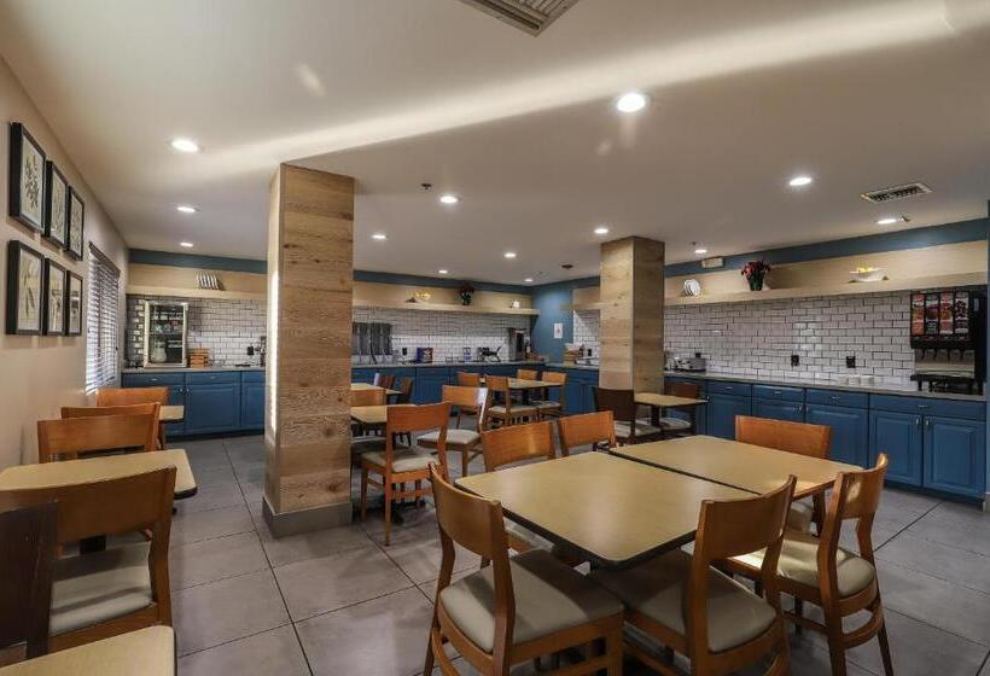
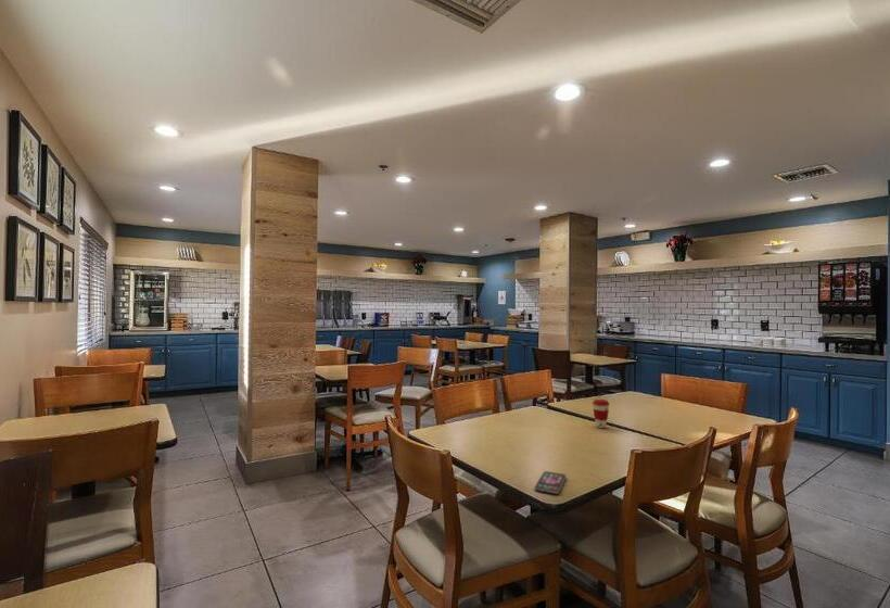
+ smartphone [533,470,568,495]
+ coffee cup [592,398,611,429]
